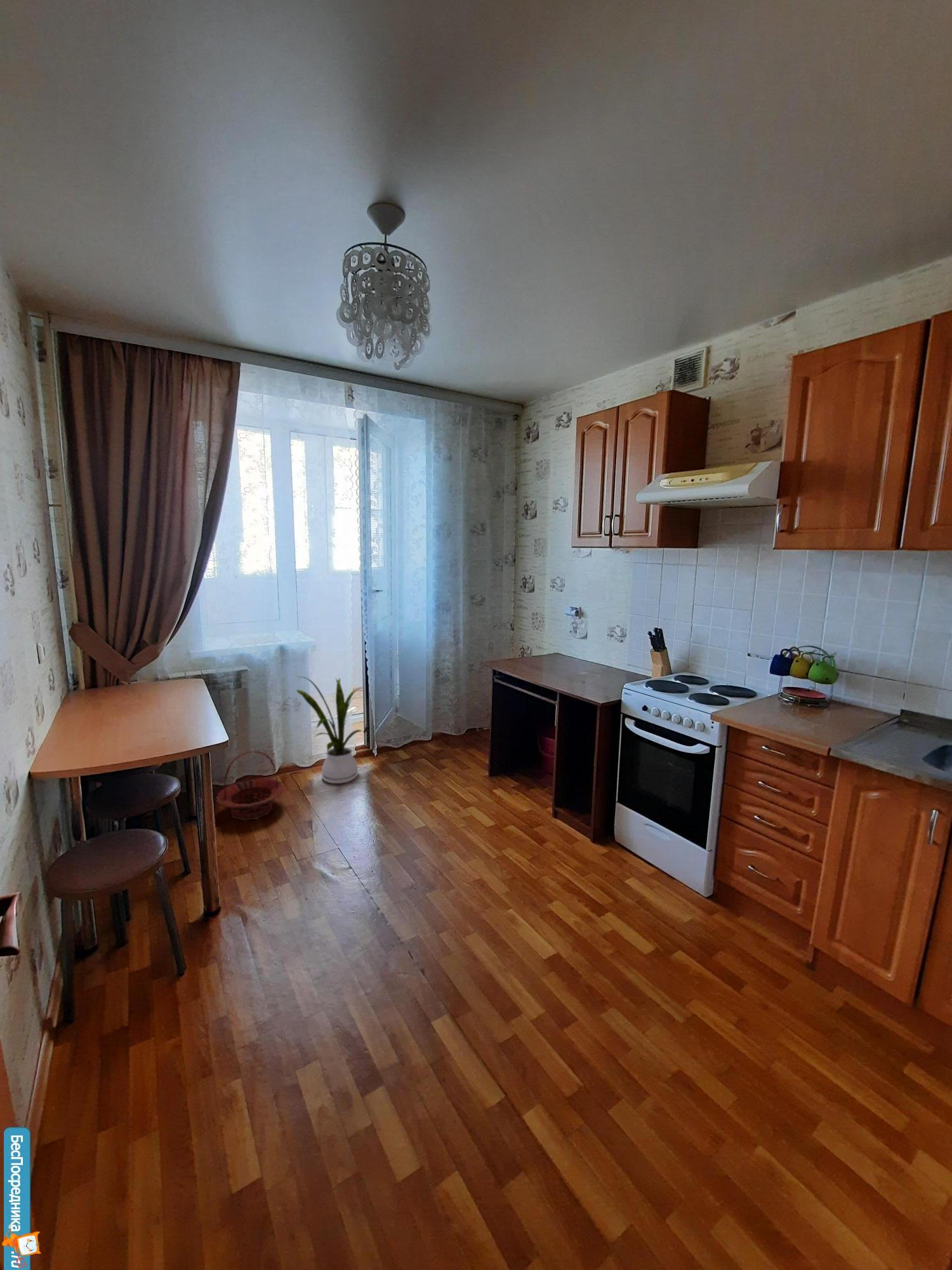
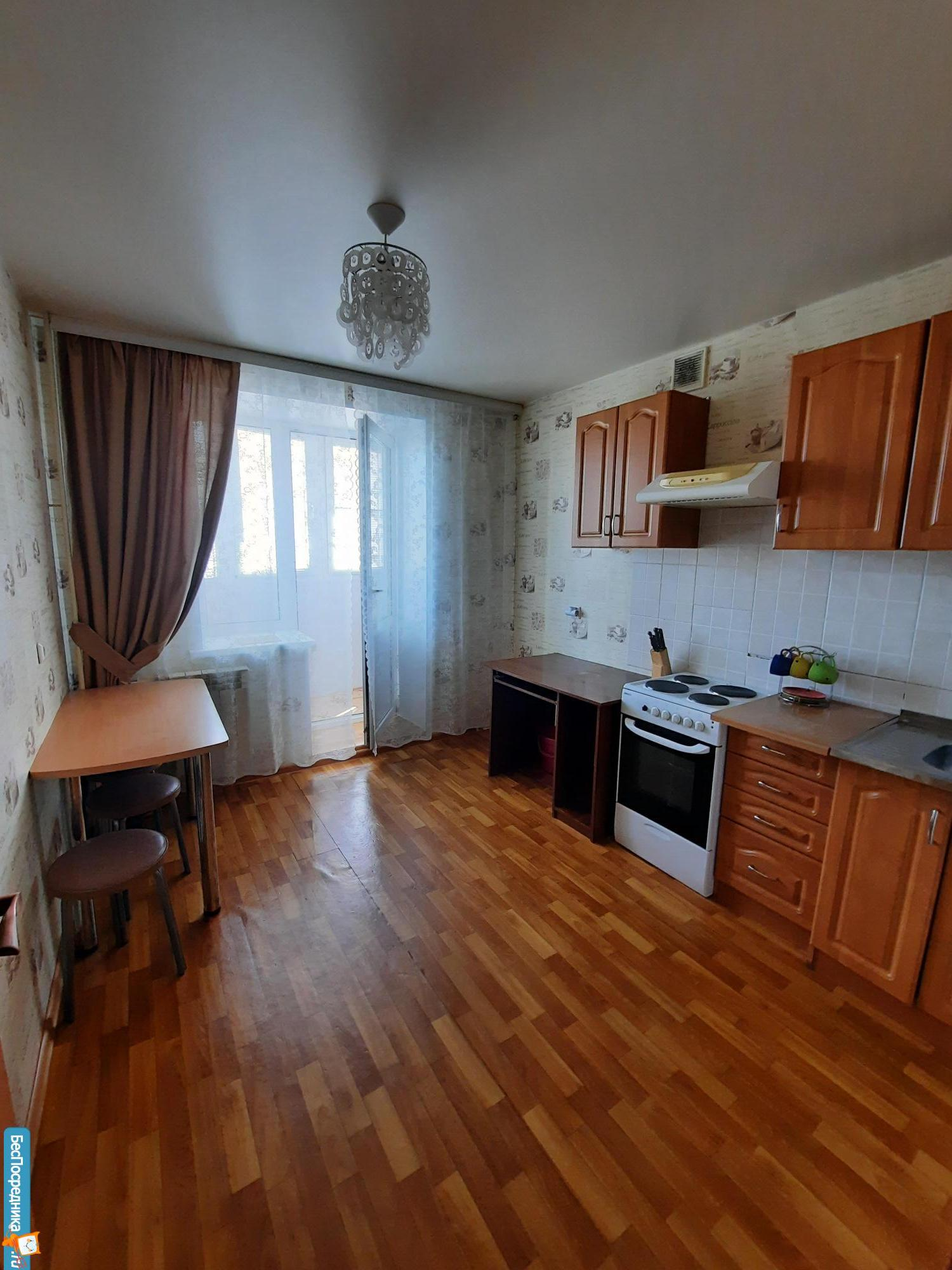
- basket [216,750,286,821]
- house plant [296,676,367,784]
